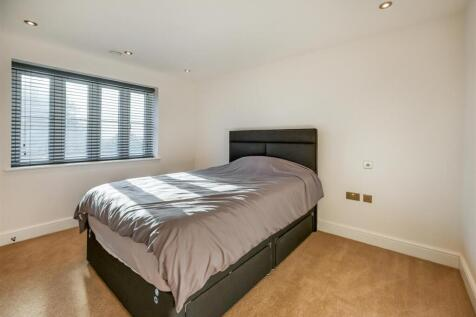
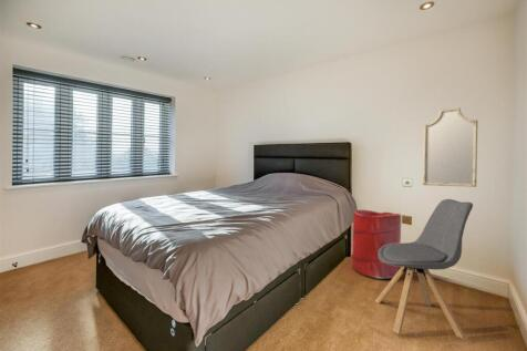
+ laundry hamper [351,209,402,280]
+ bar stool [374,198,474,340]
+ home mirror [422,106,478,188]
